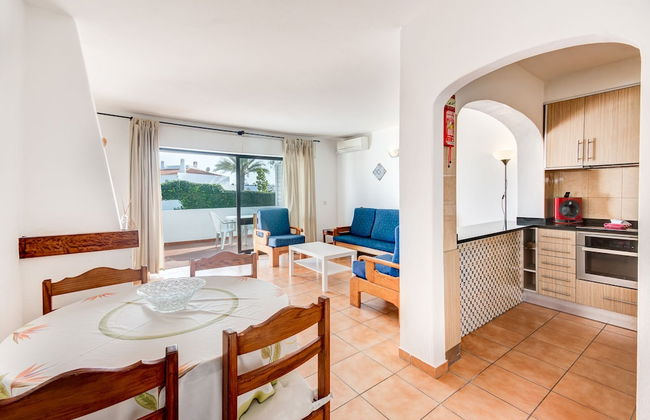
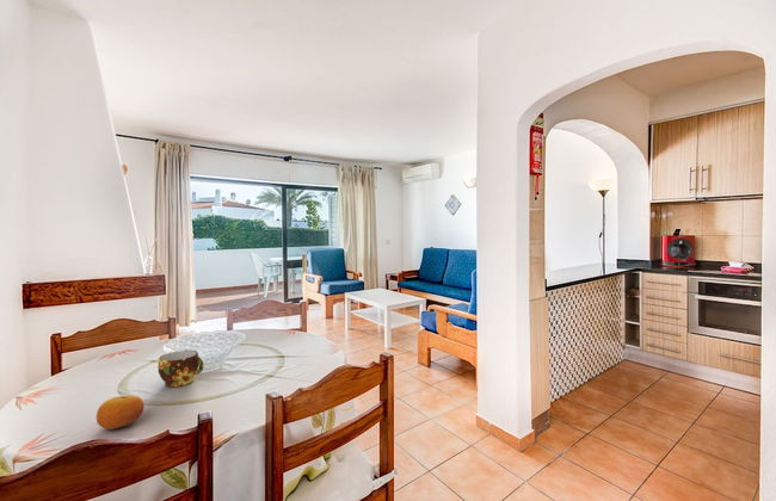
+ cup [156,350,205,388]
+ fruit [96,395,146,431]
